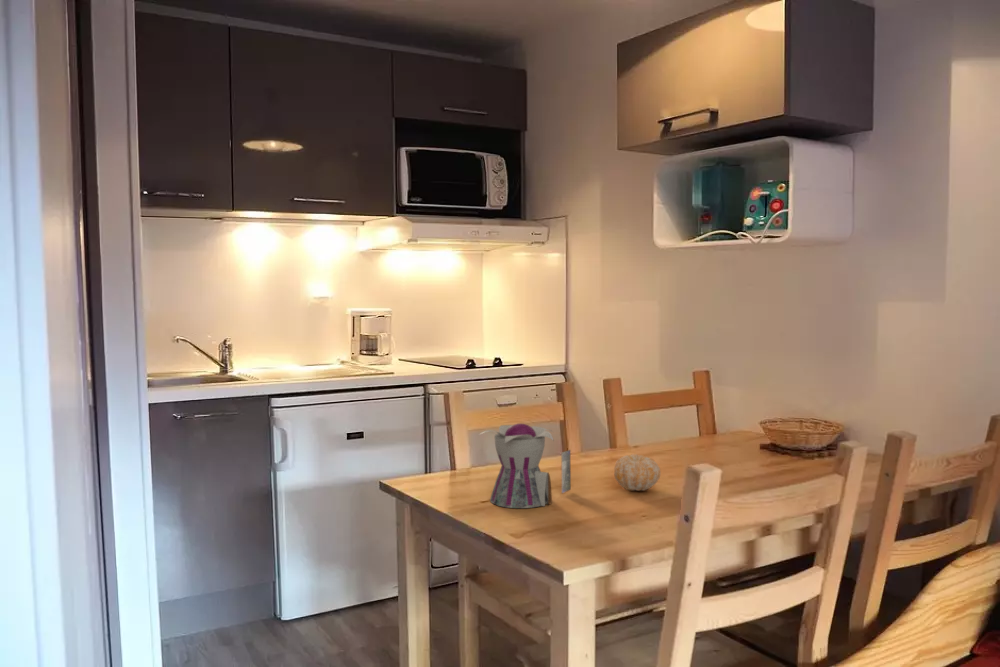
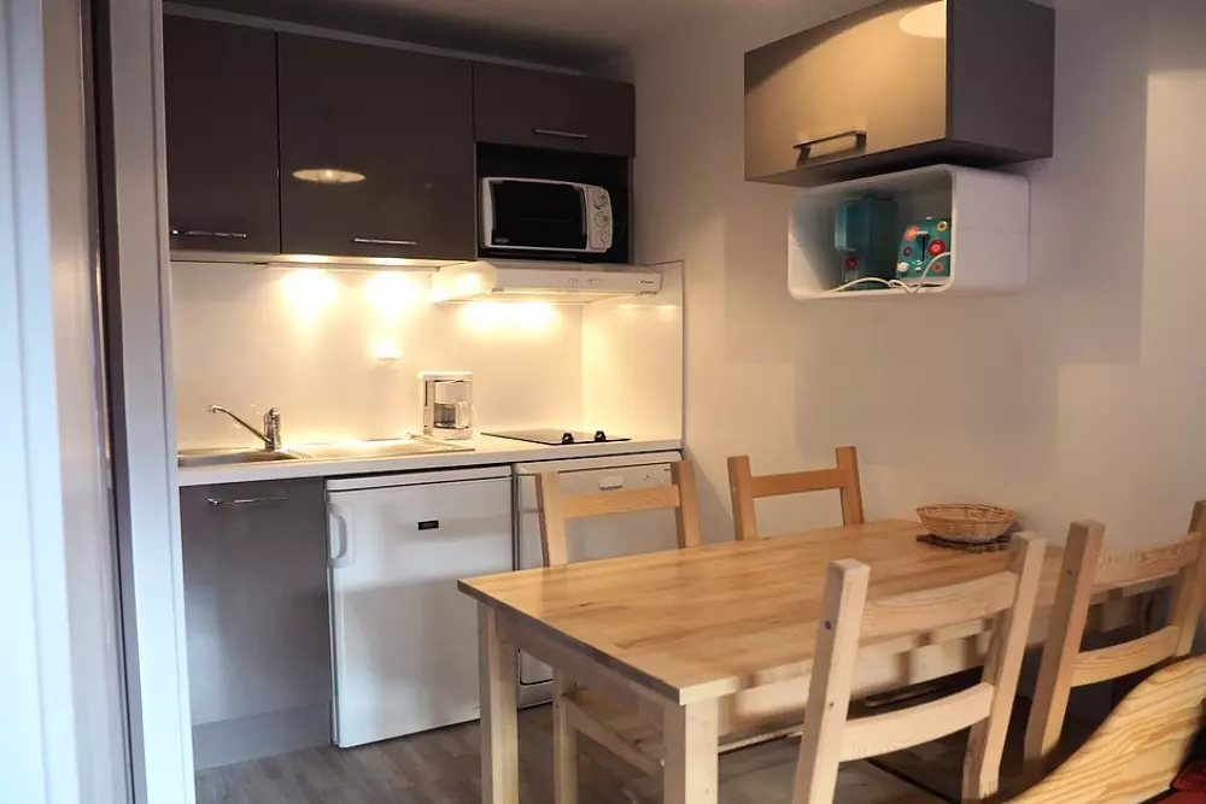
- fruit [613,453,661,492]
- teapot [478,423,572,509]
